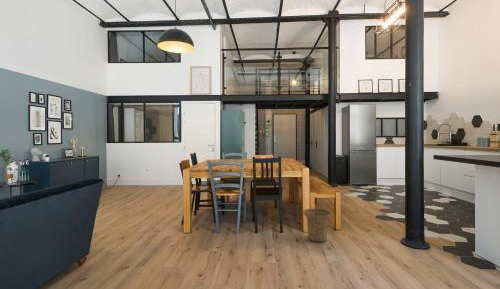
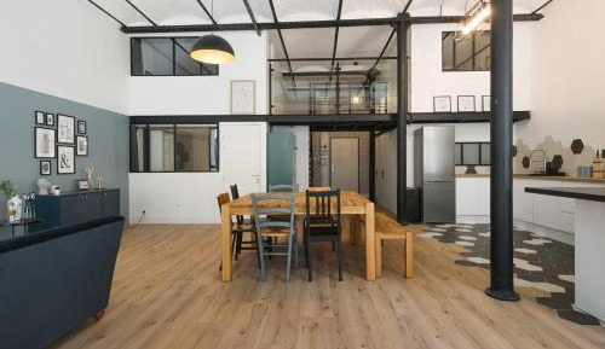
- basket [302,207,333,243]
